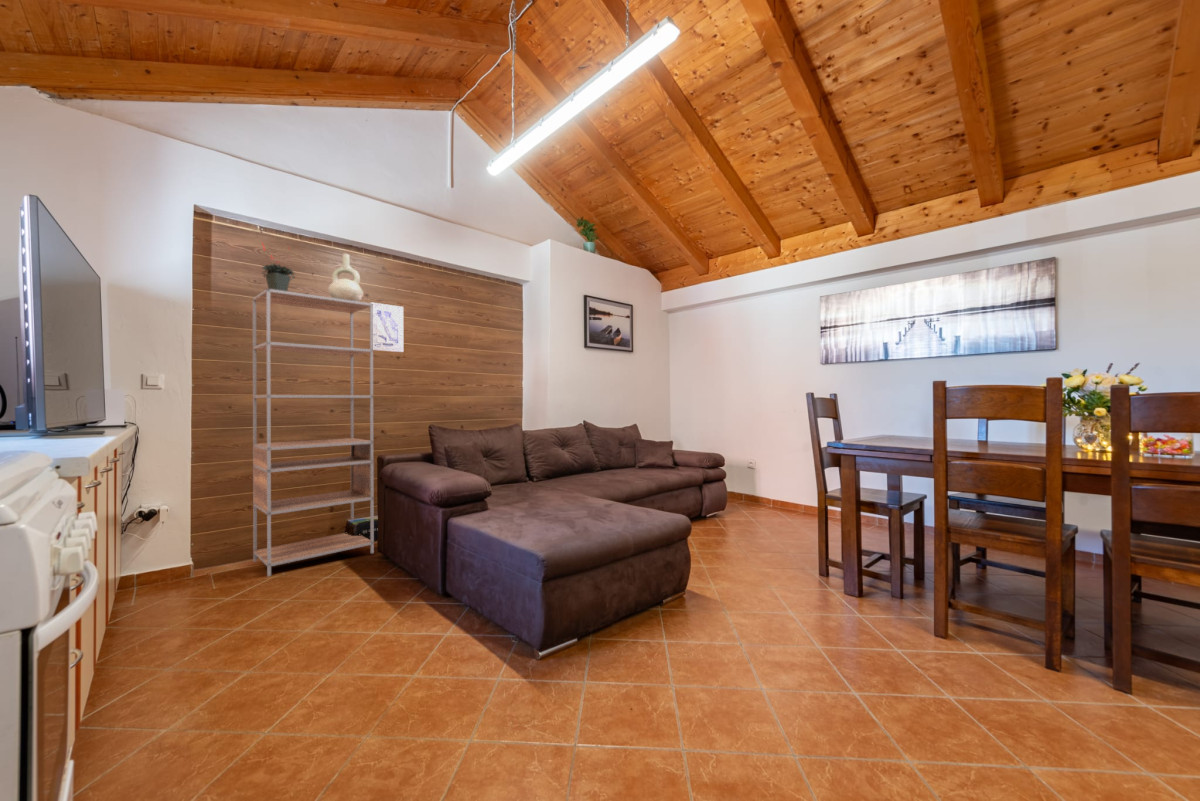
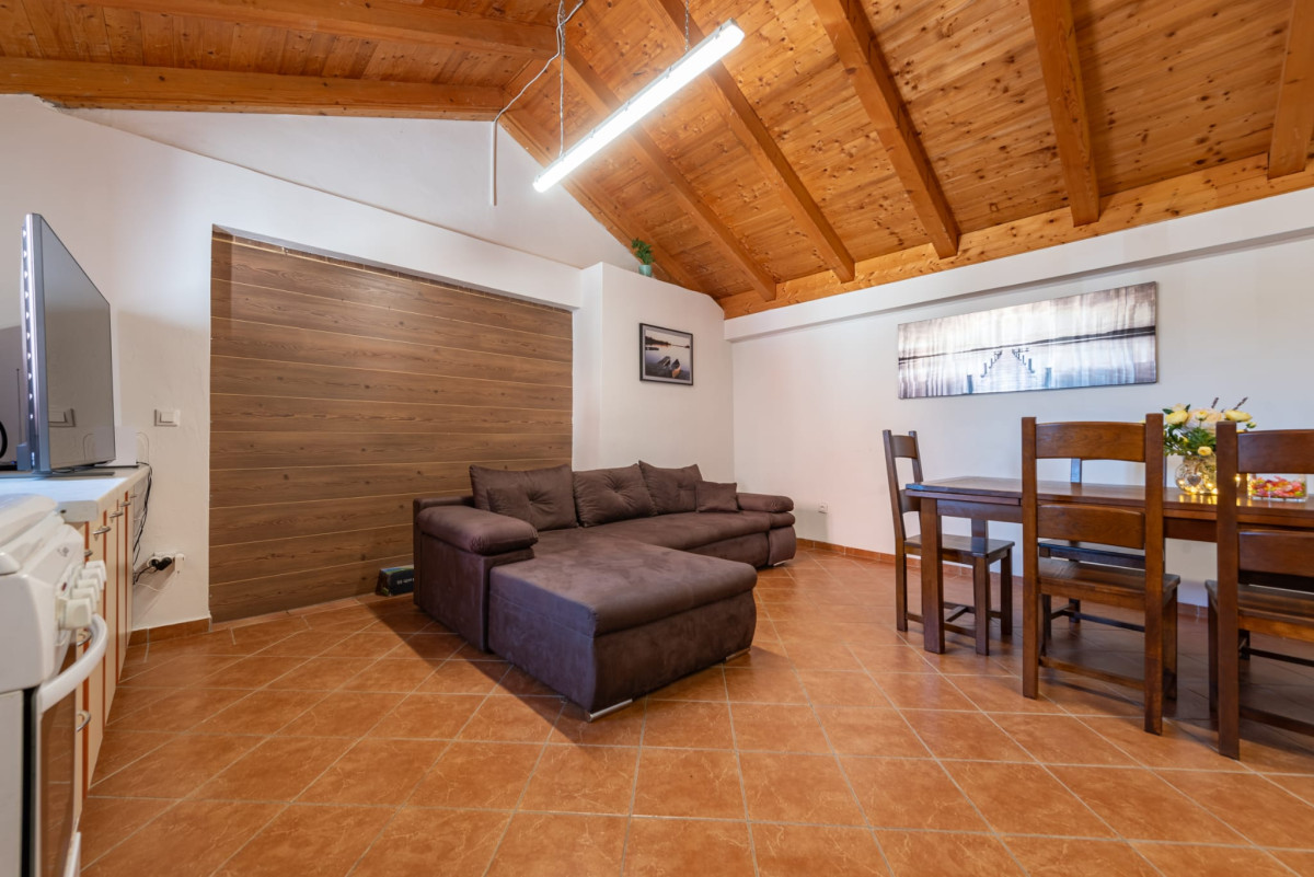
- wall art [370,301,404,353]
- potted plant [260,241,296,291]
- shelving unit [252,288,375,577]
- decorative vase [327,253,364,302]
